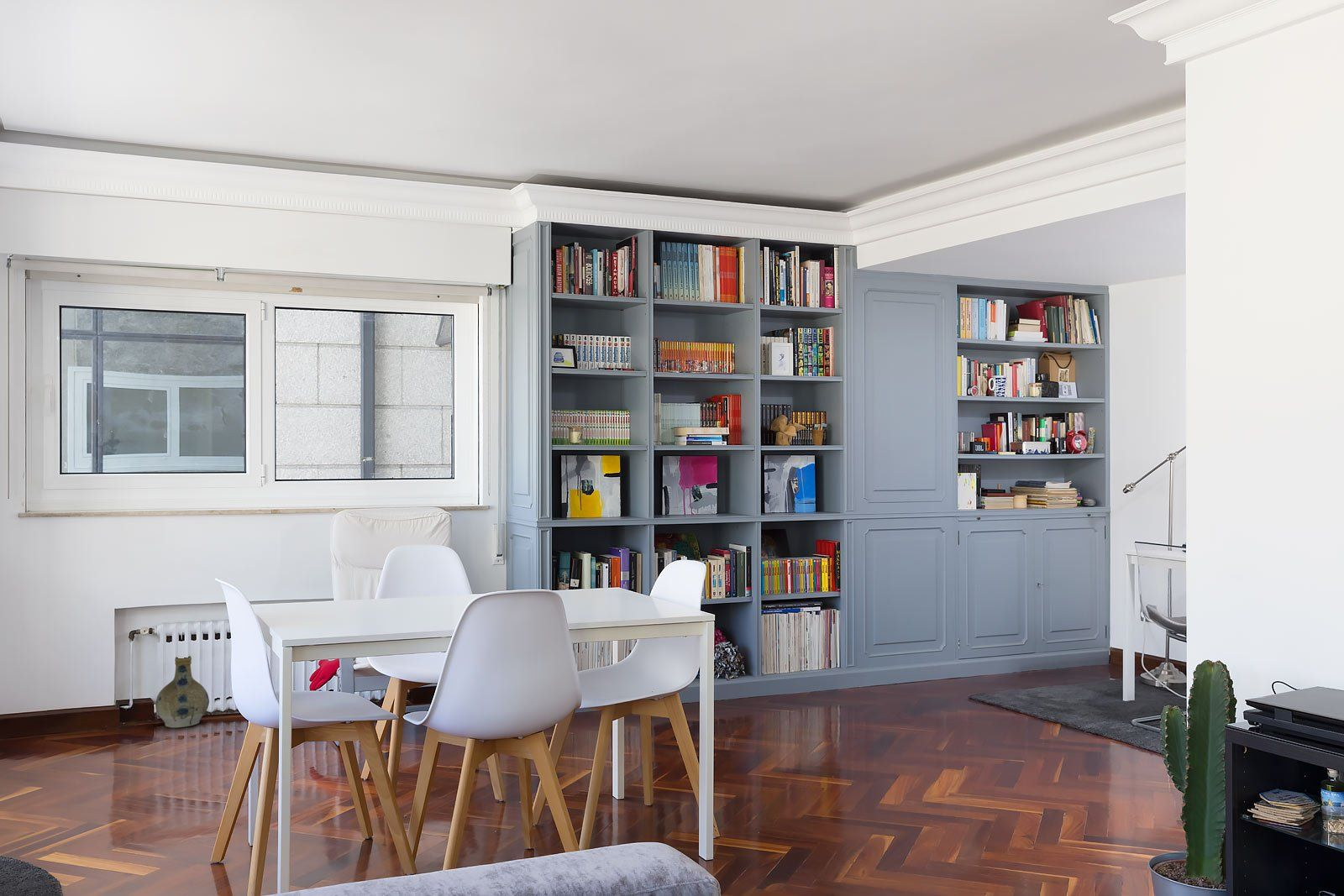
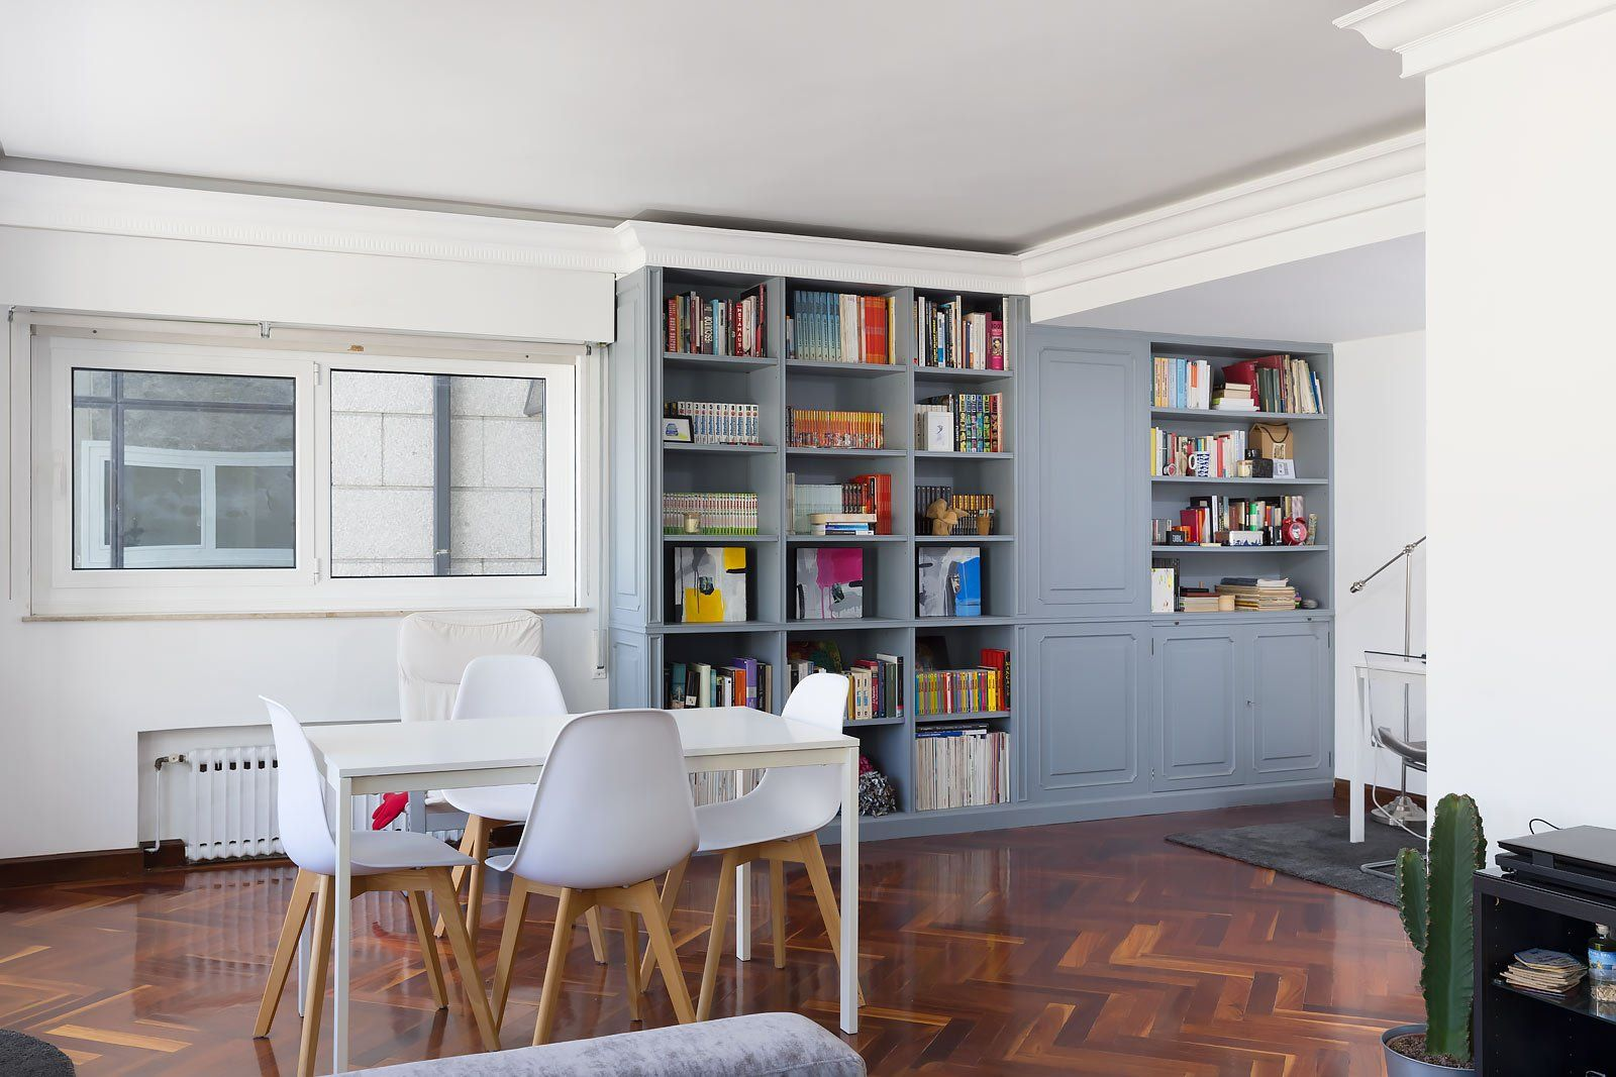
- ceramic jug [155,655,210,728]
